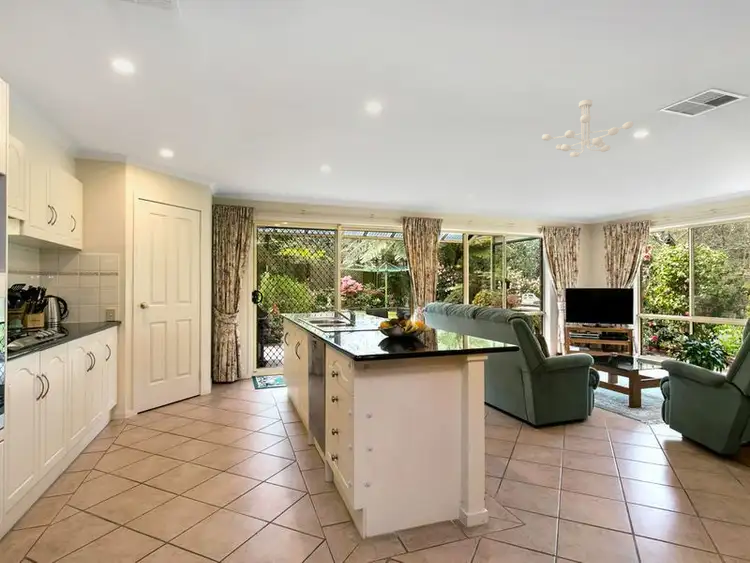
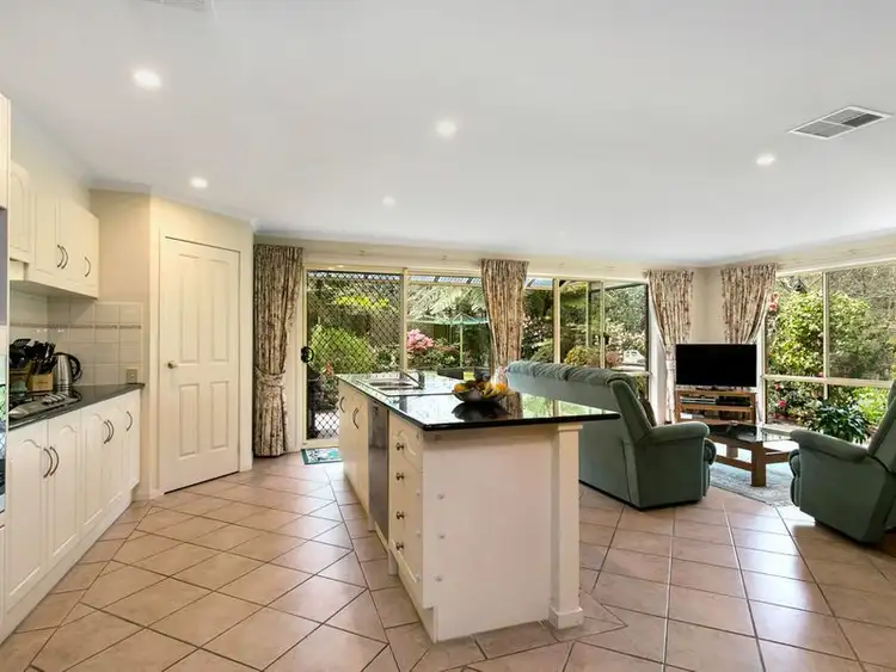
- ceiling light fixture [541,99,634,158]
